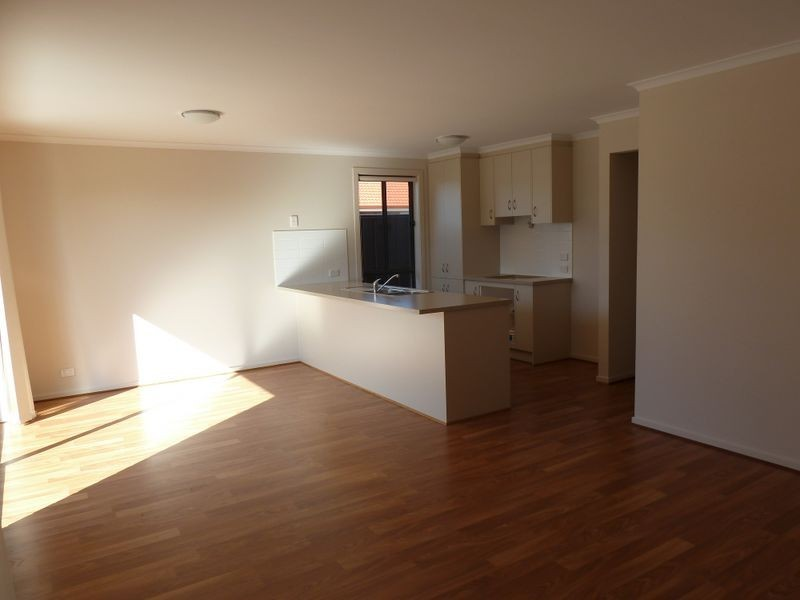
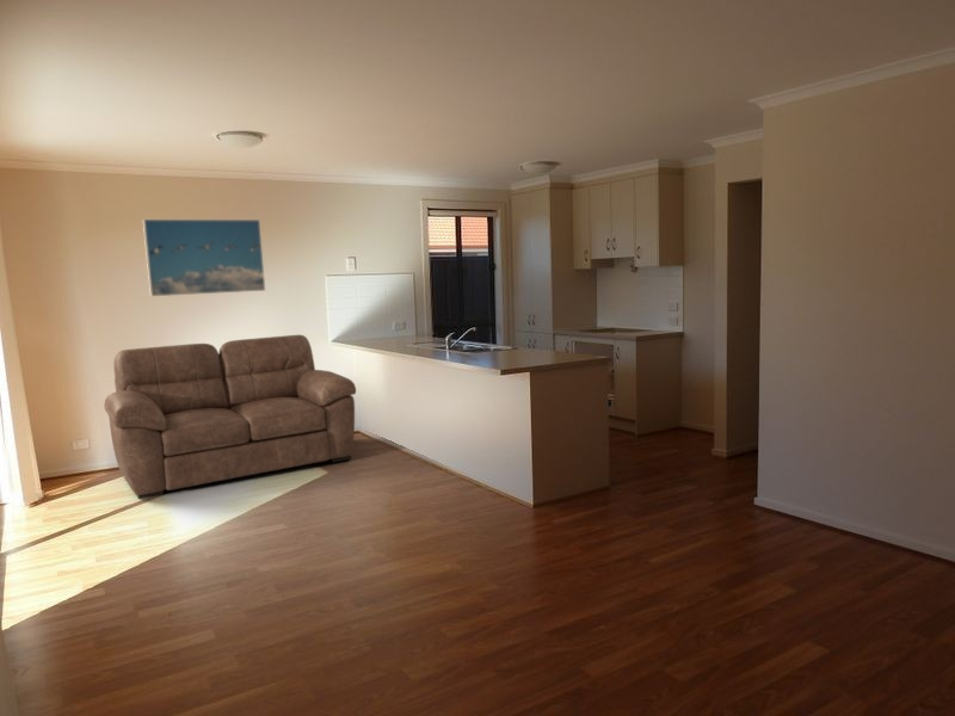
+ sofa [103,334,357,500]
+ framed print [142,218,266,297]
